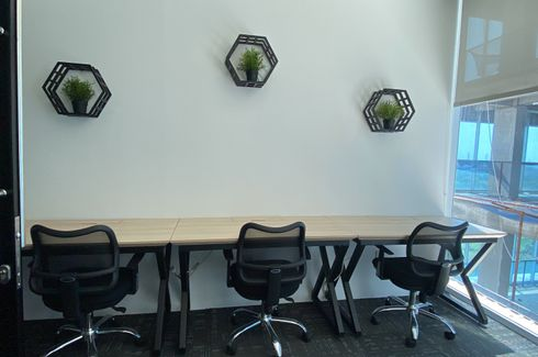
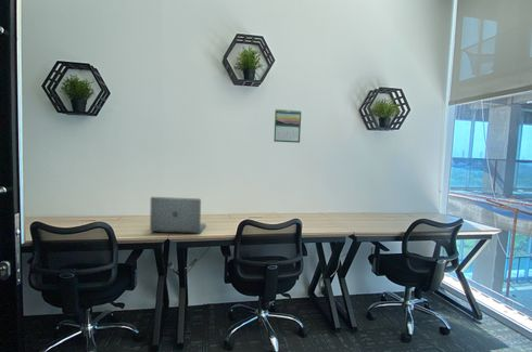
+ laptop [149,196,207,235]
+ calendar [273,108,302,144]
